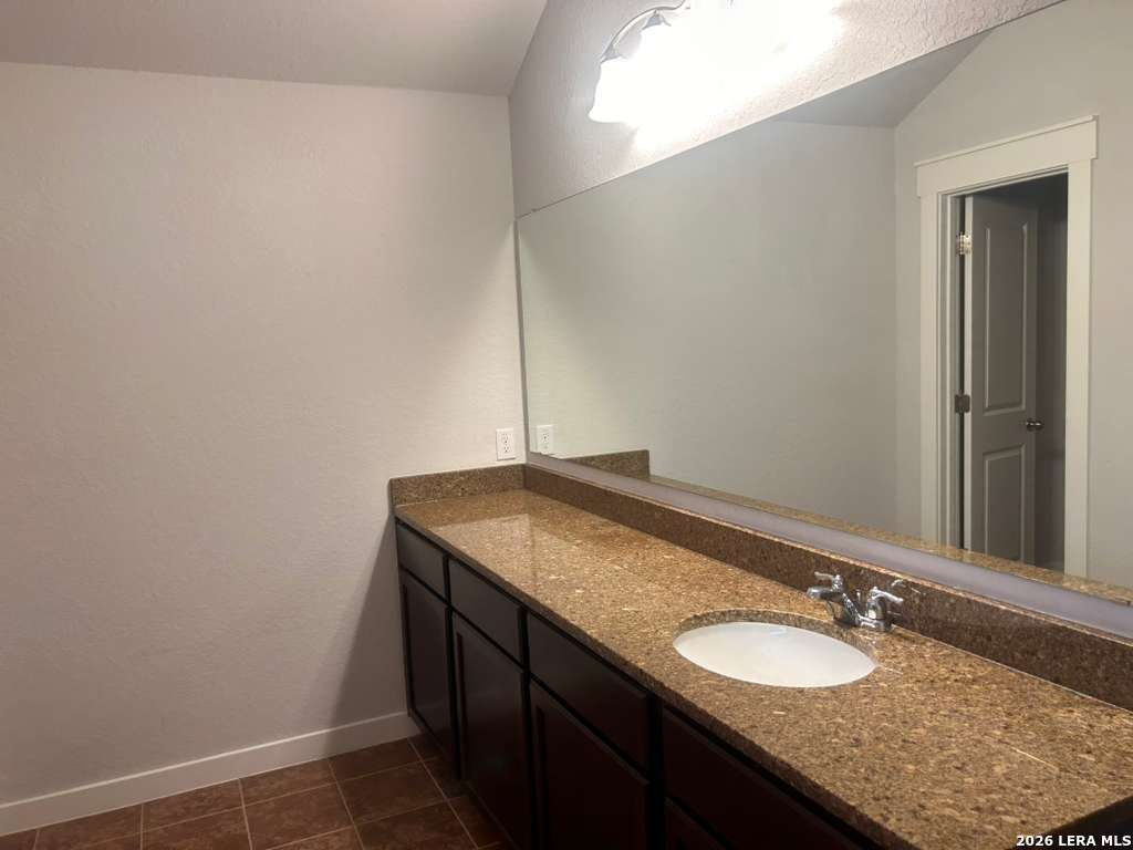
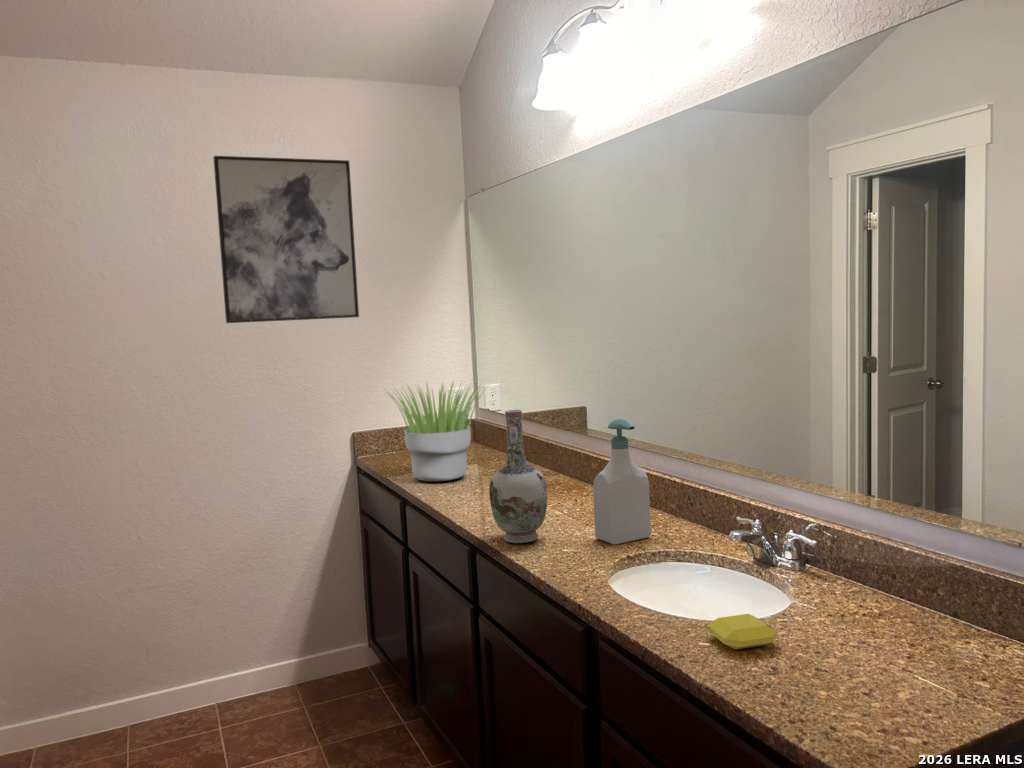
+ soap bar [707,613,778,650]
+ soap bottle [592,418,652,546]
+ vase [488,409,548,544]
+ wall art [212,155,360,324]
+ potted plant [382,378,489,483]
